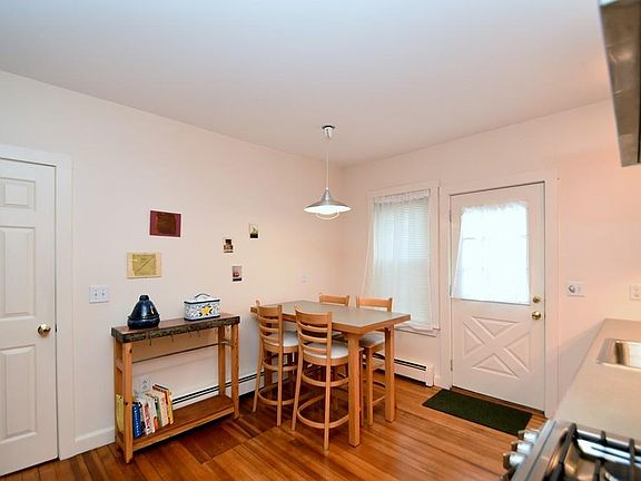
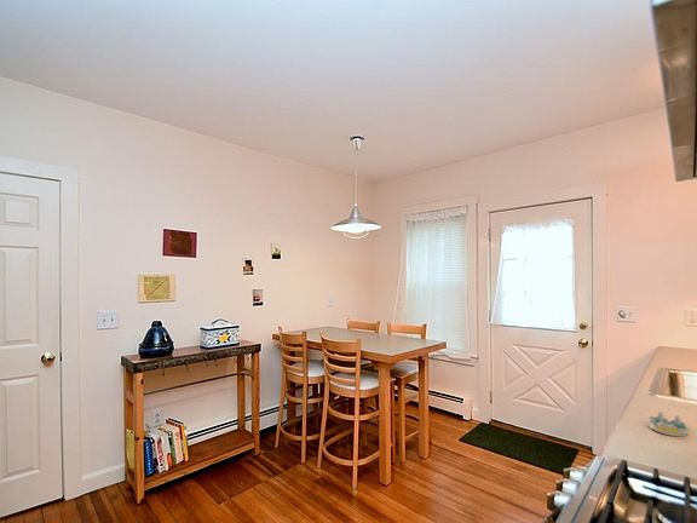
+ salt and pepper shaker set [649,410,687,437]
